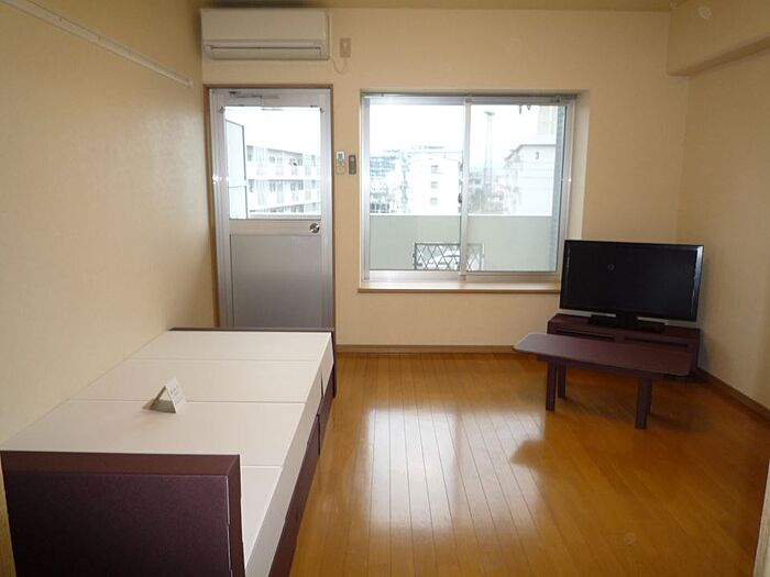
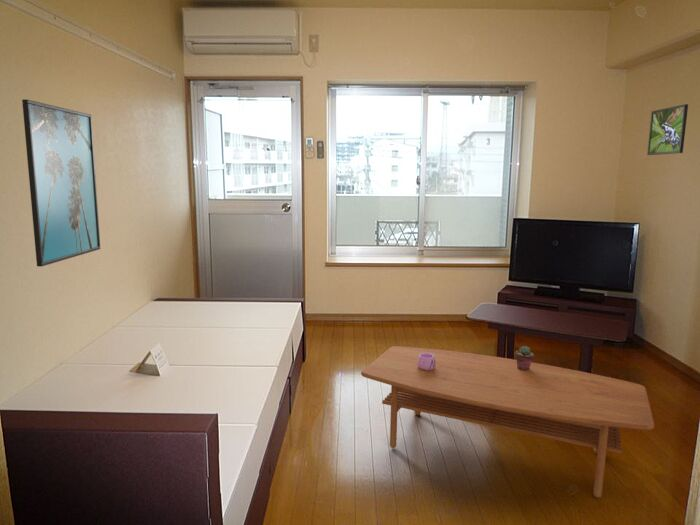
+ mug [417,353,436,370]
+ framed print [646,103,689,156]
+ coffee table [360,345,655,499]
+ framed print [21,98,101,268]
+ potted succulent [515,345,535,371]
